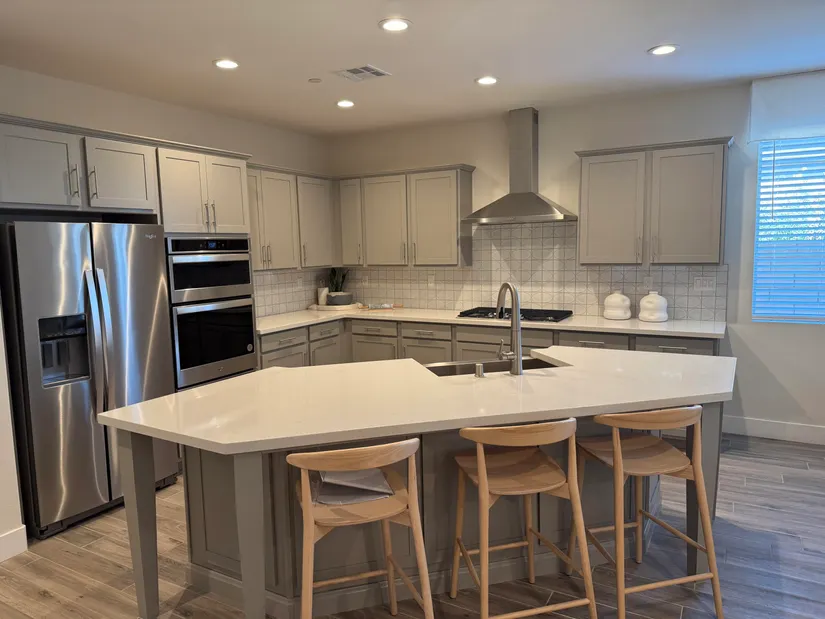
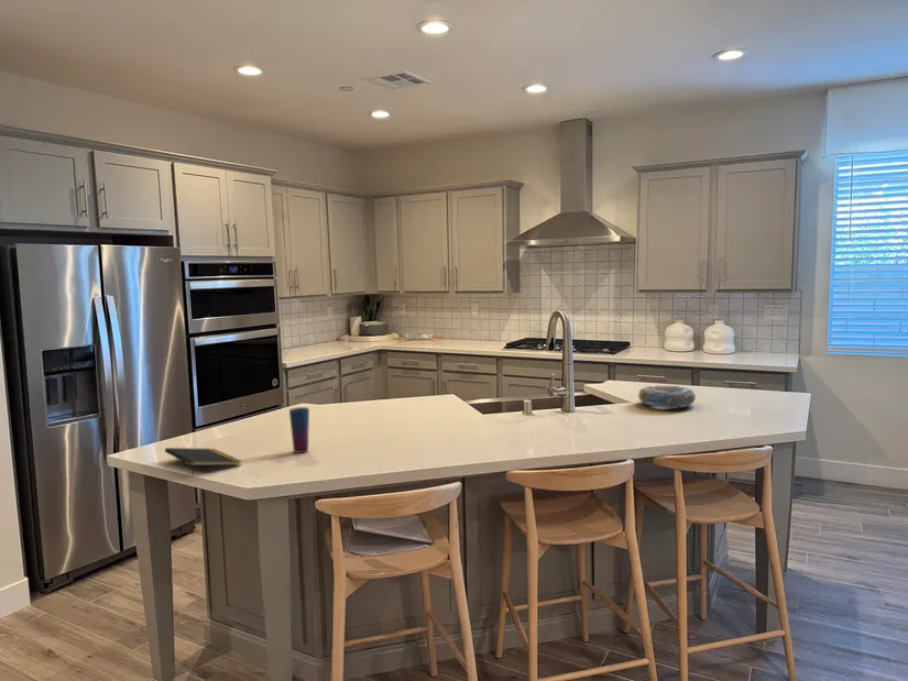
+ decorative bowl [637,385,697,409]
+ cup [288,406,310,454]
+ notepad [164,447,242,476]
